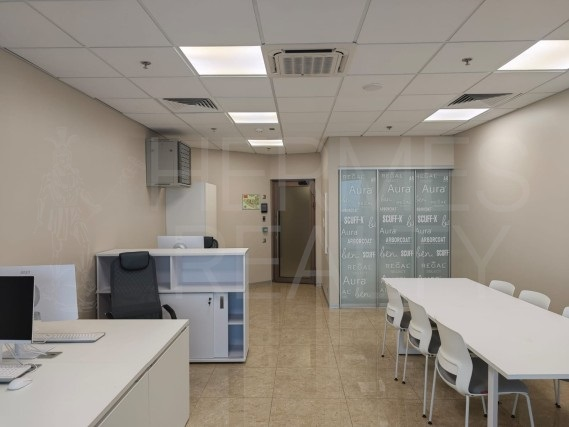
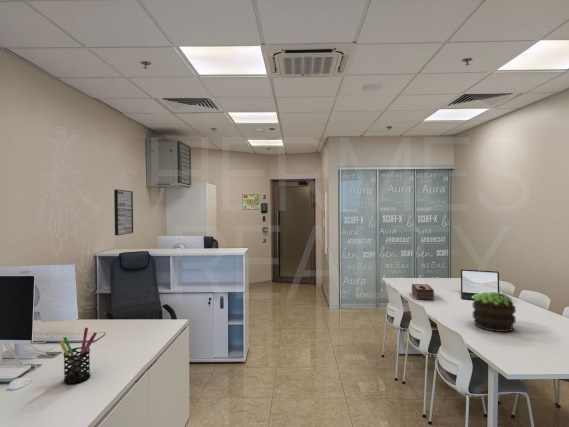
+ potted plant [472,292,517,333]
+ pen holder [59,327,98,385]
+ laptop [460,269,500,301]
+ tissue box [411,283,435,301]
+ wall art [113,189,134,236]
